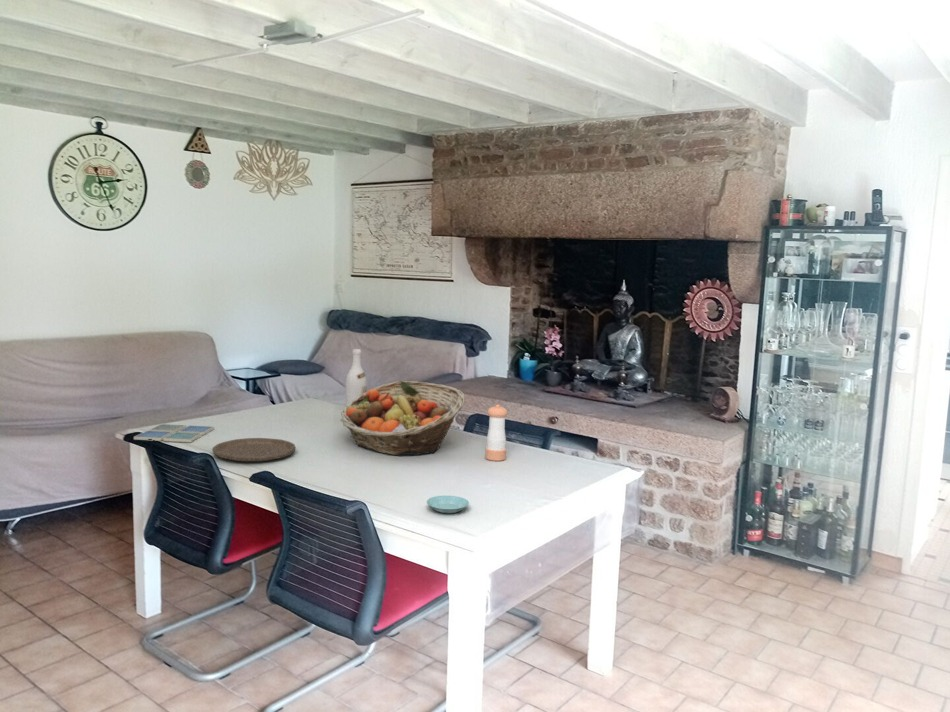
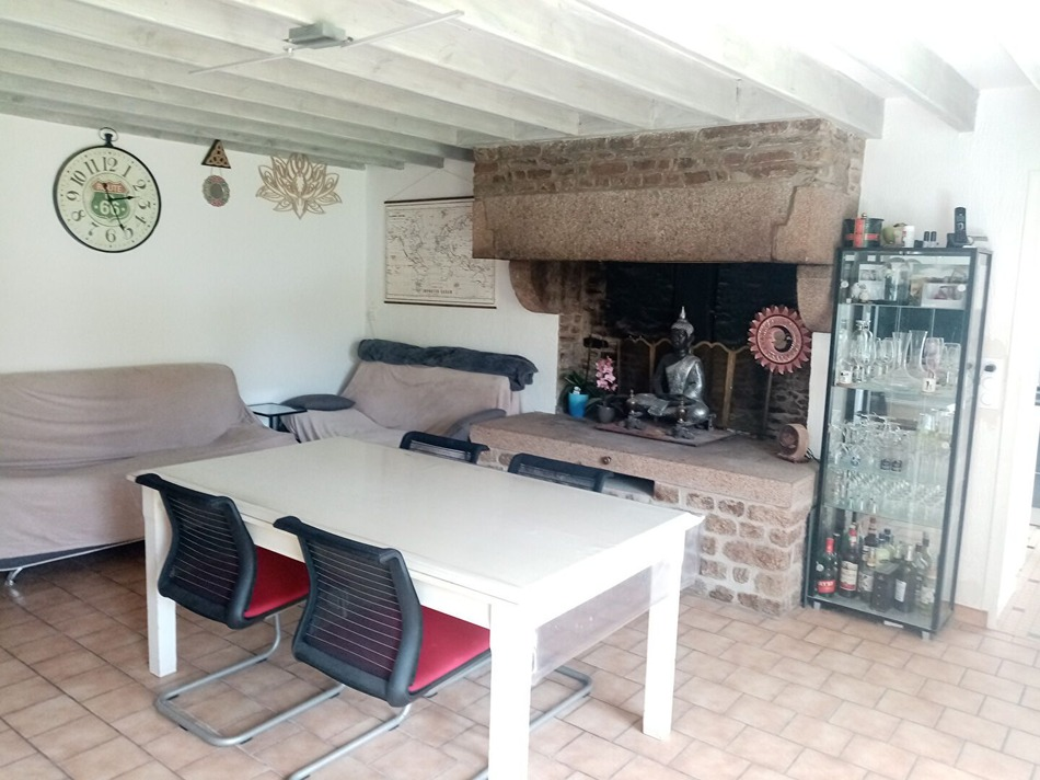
- wine bottle [345,348,368,406]
- saucer [426,495,470,514]
- fruit basket [340,380,466,456]
- plate [211,437,297,462]
- drink coaster [133,423,215,443]
- pepper shaker [484,404,508,462]
